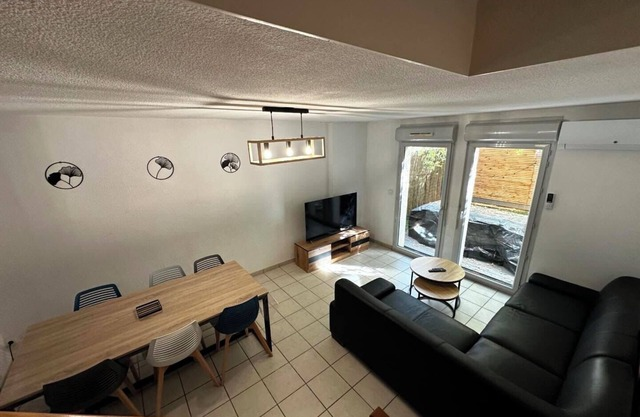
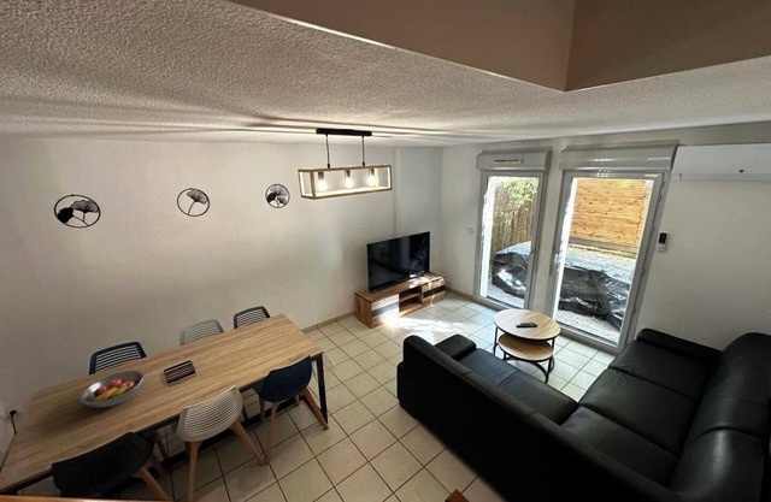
+ fruit bowl [80,370,146,408]
